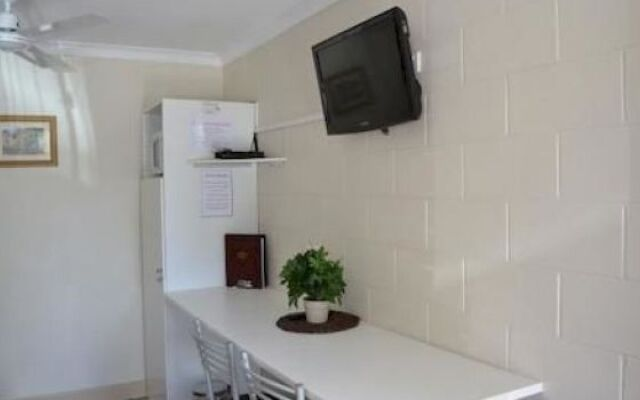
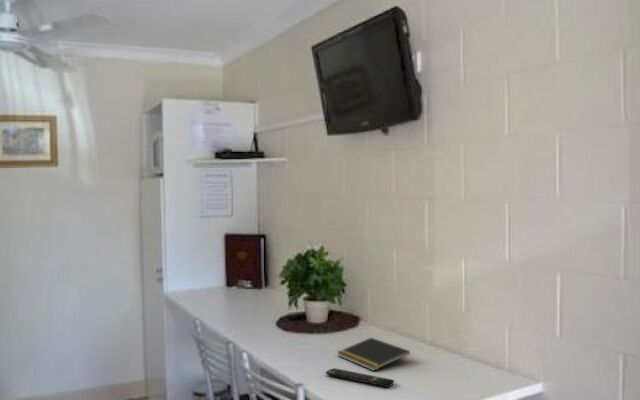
+ remote control [325,367,395,388]
+ notepad [336,337,411,372]
